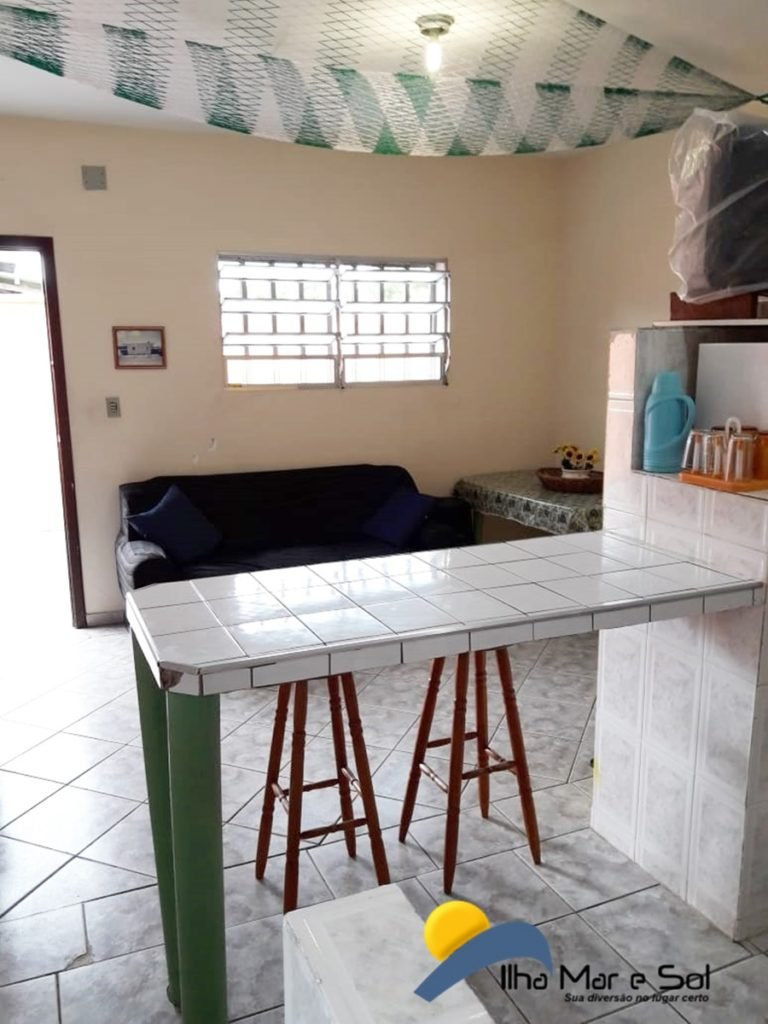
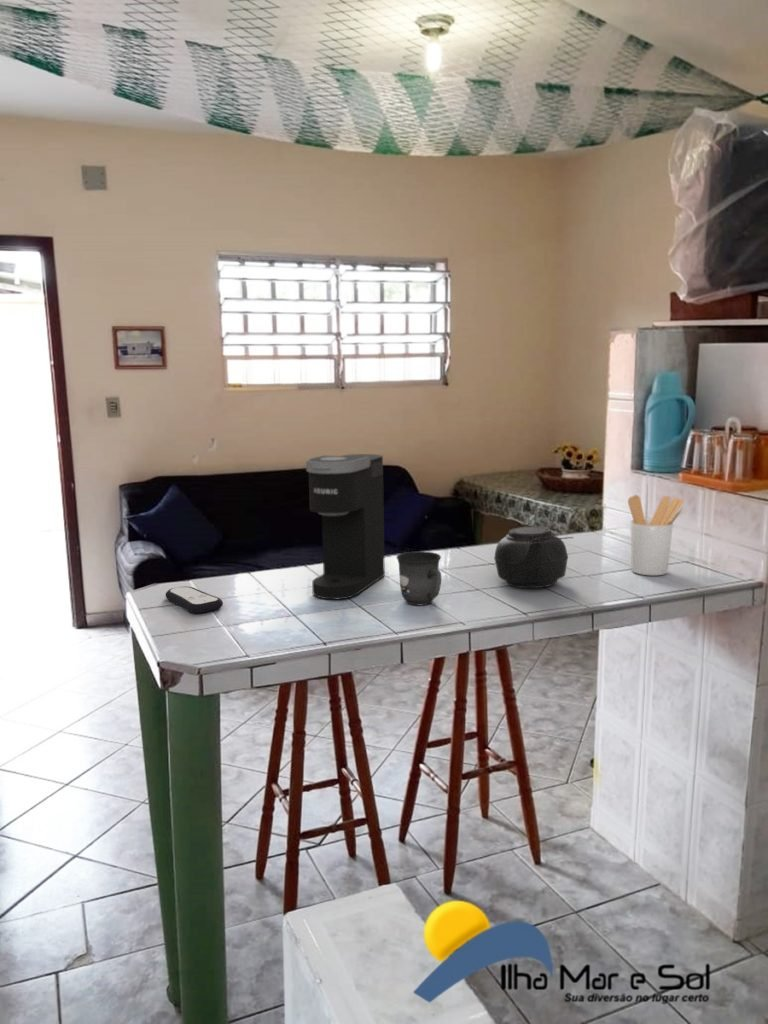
+ mug [396,550,442,606]
+ utensil holder [627,494,685,576]
+ remote control [165,586,224,614]
+ coffee maker [305,453,386,600]
+ teapot [493,523,575,589]
